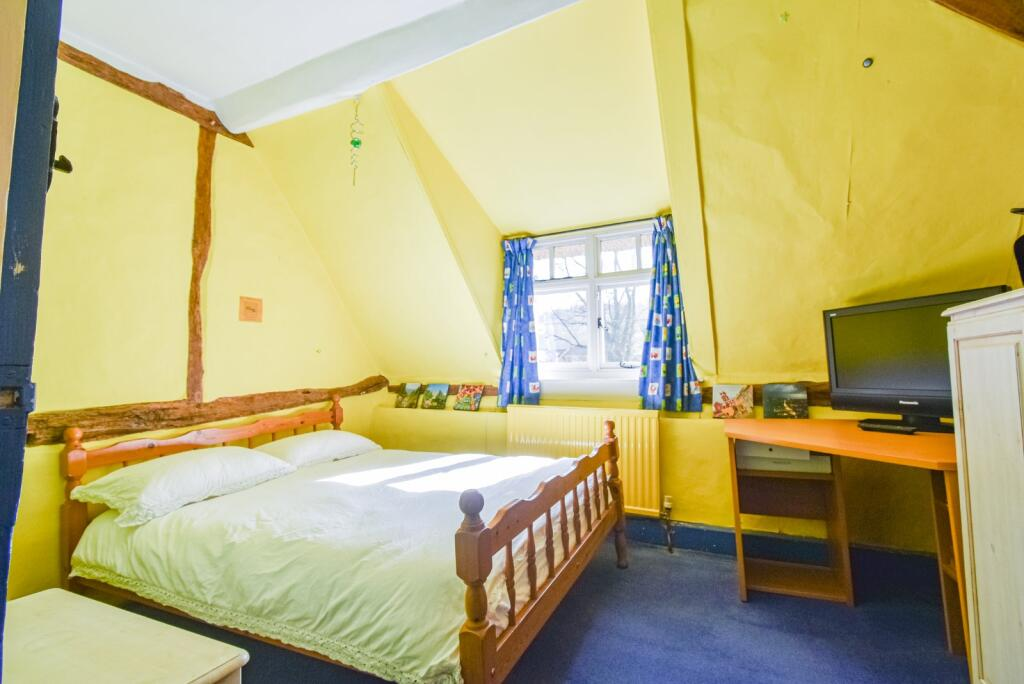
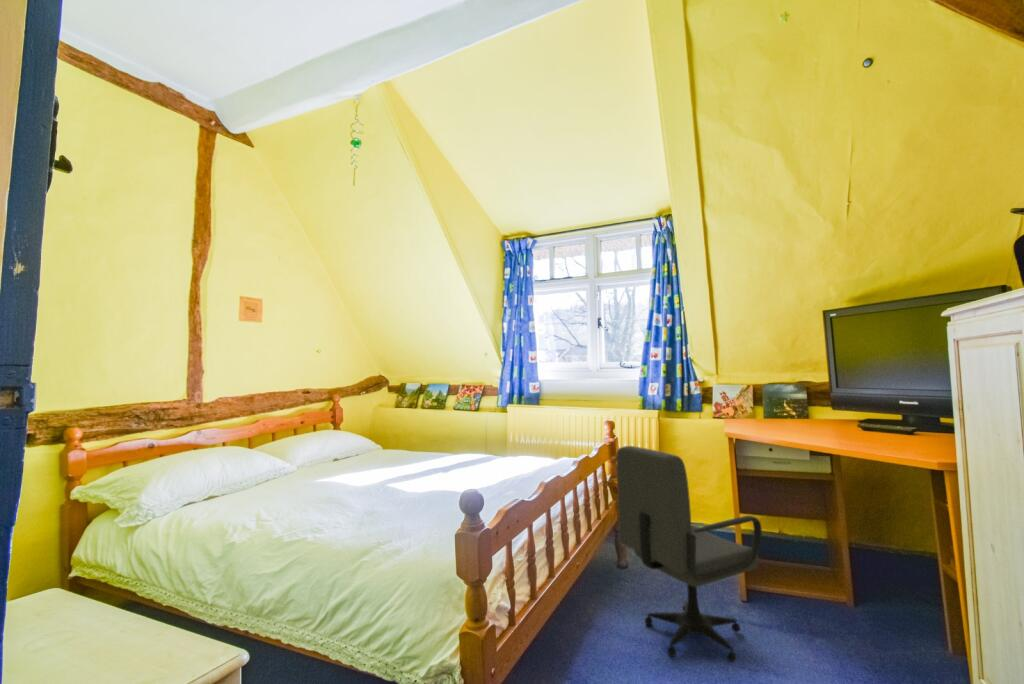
+ office chair [615,445,763,663]
